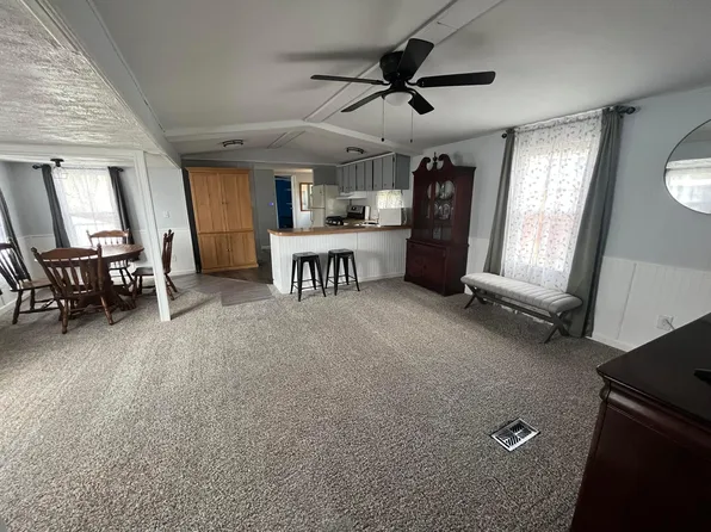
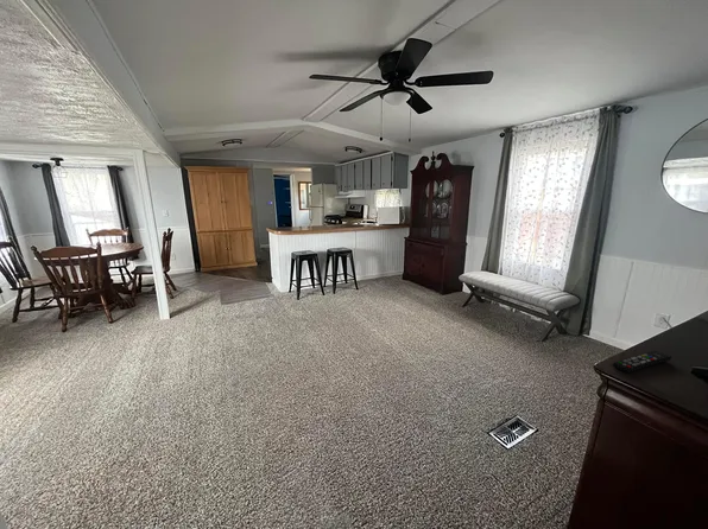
+ remote control [612,350,672,374]
